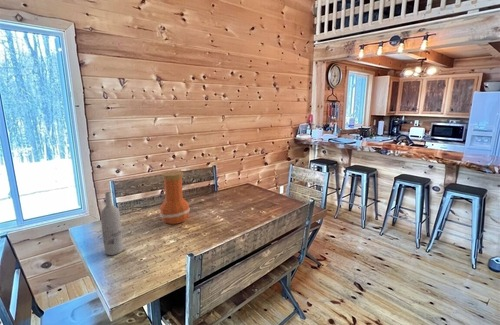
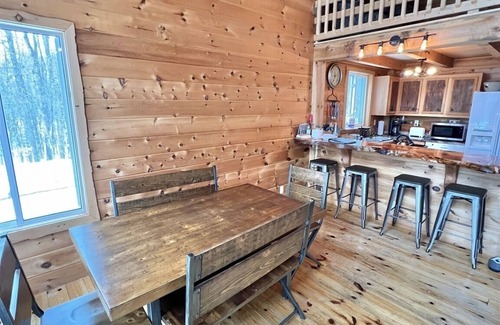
- vase [159,170,191,225]
- wine bottle [100,191,124,256]
